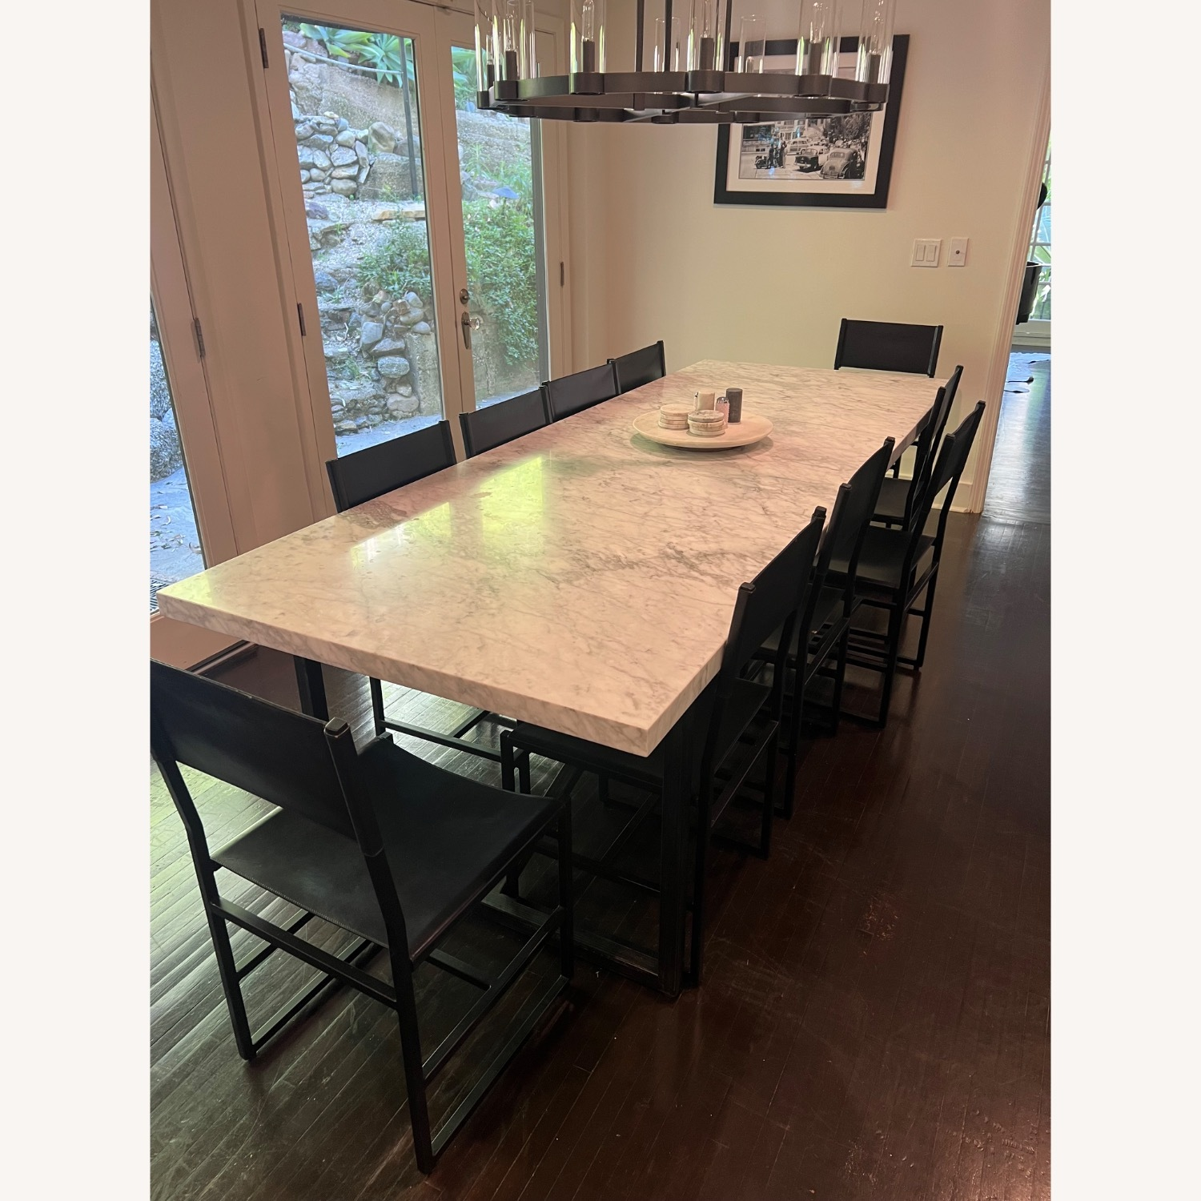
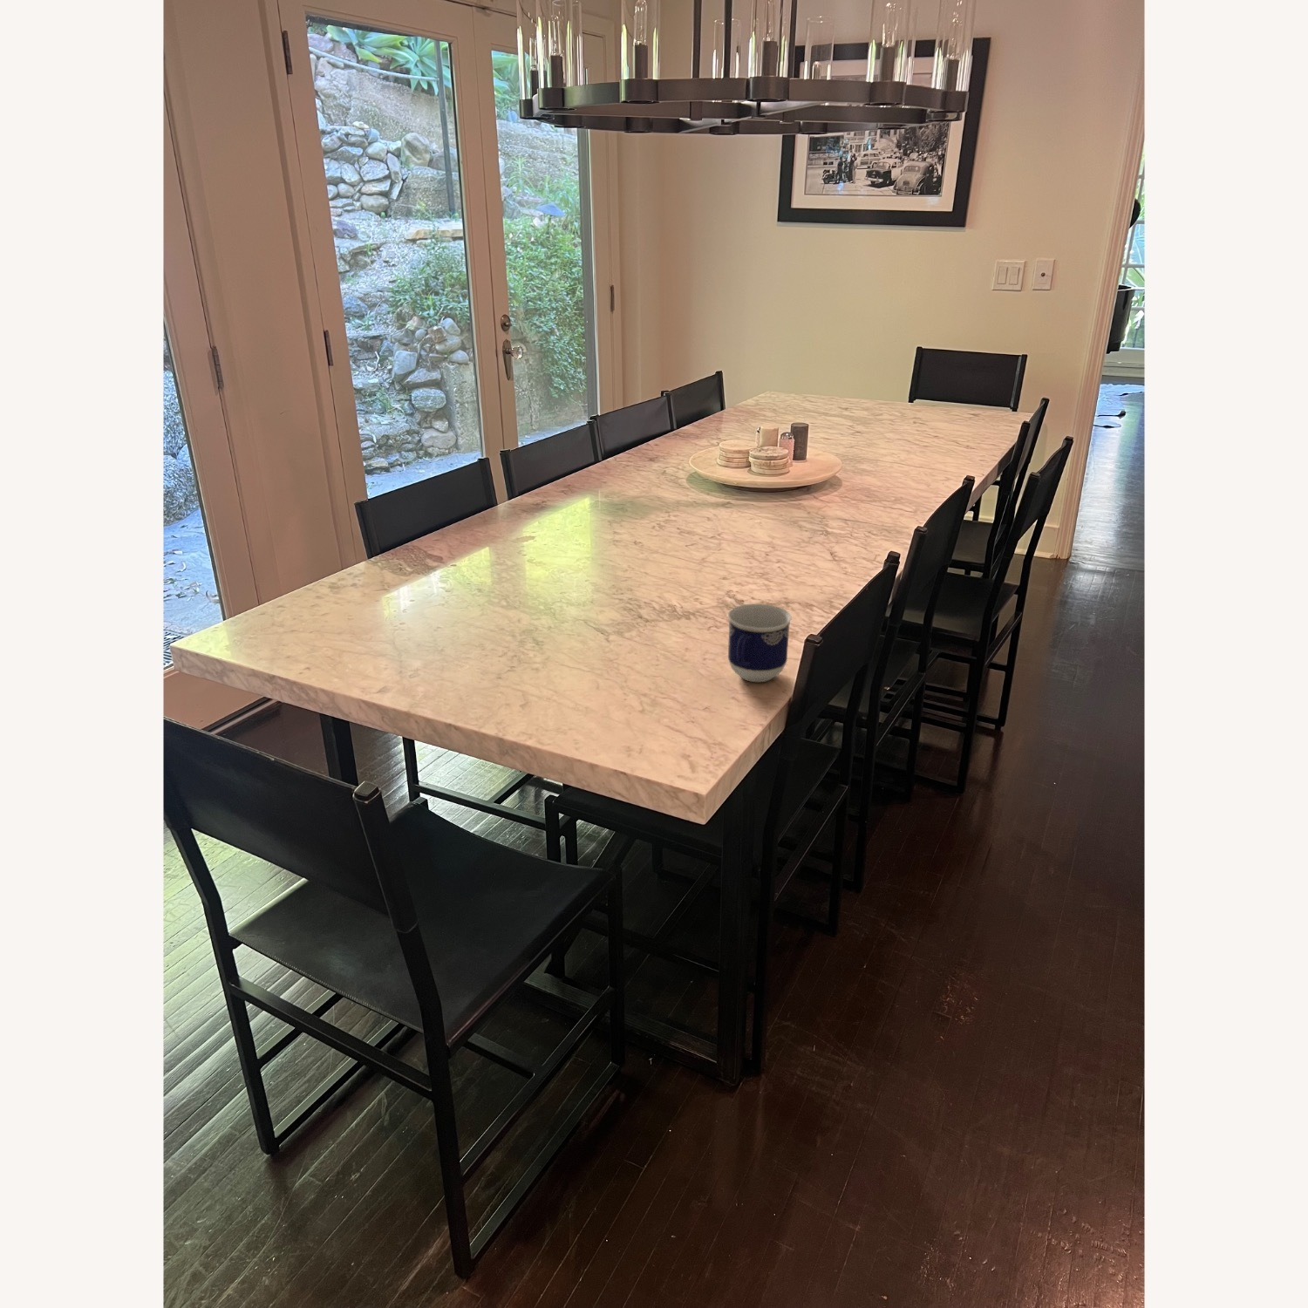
+ cup [727,602,793,683]
